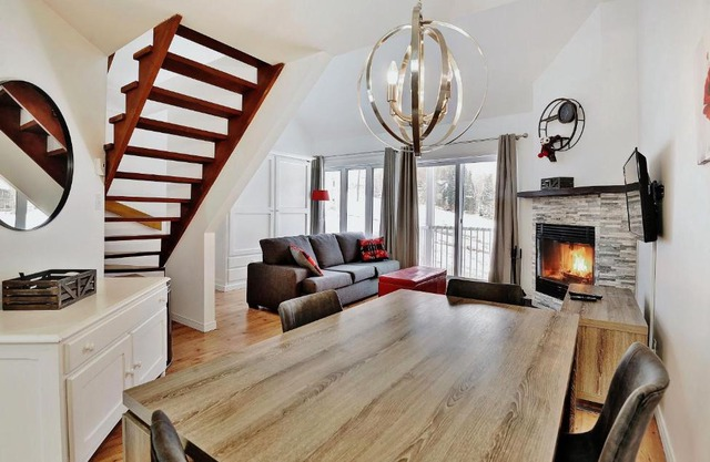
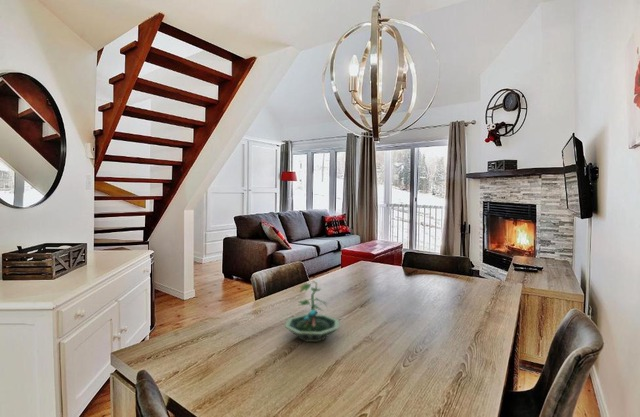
+ terrarium [283,279,340,343]
